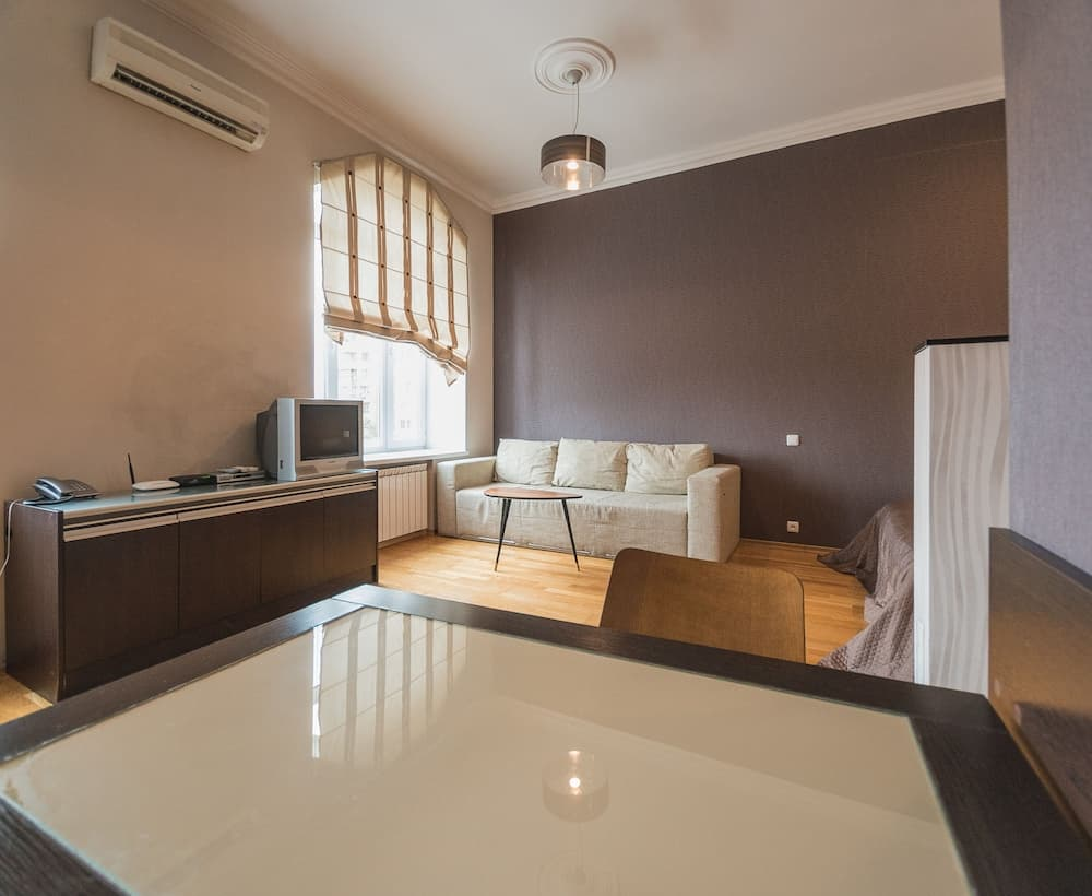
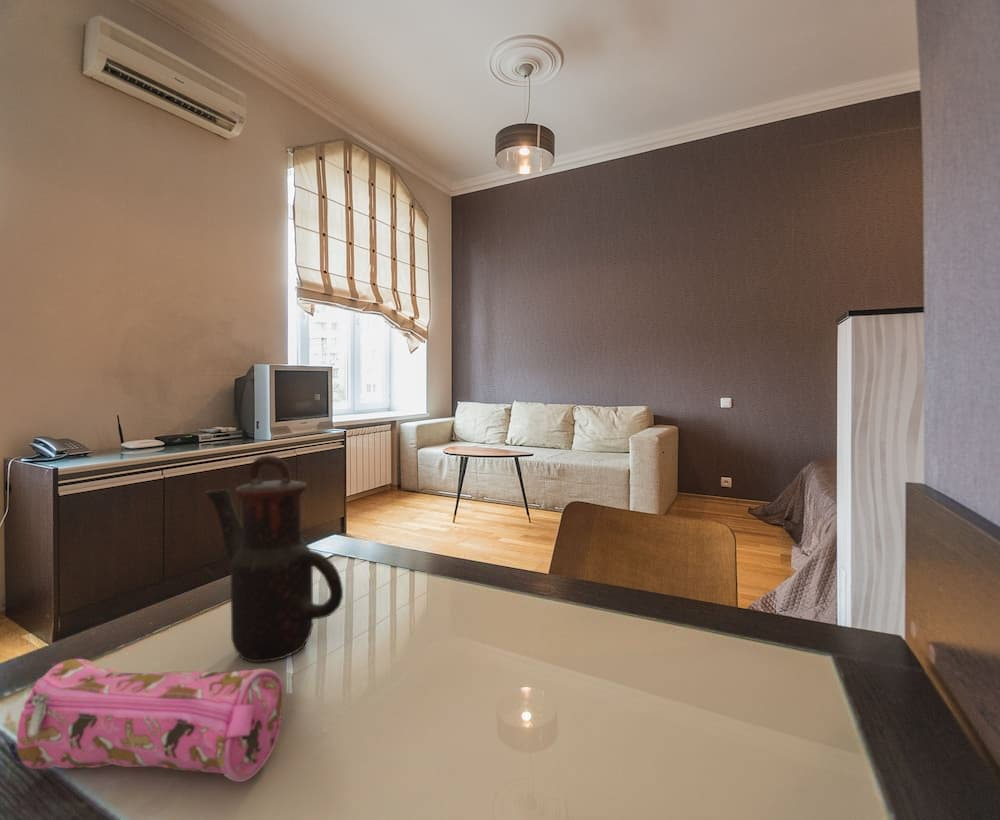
+ teapot [204,454,344,663]
+ pencil case [8,658,285,783]
